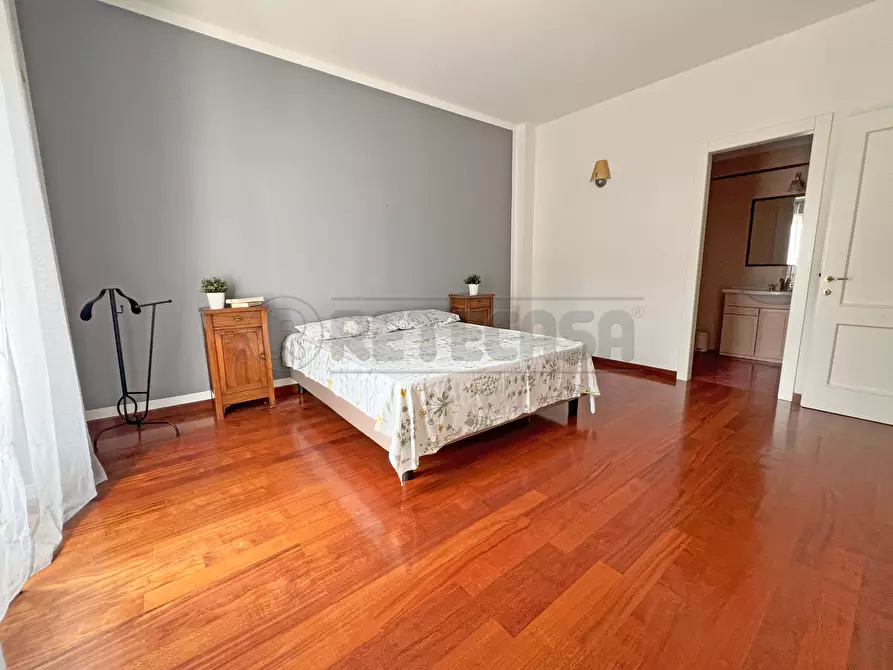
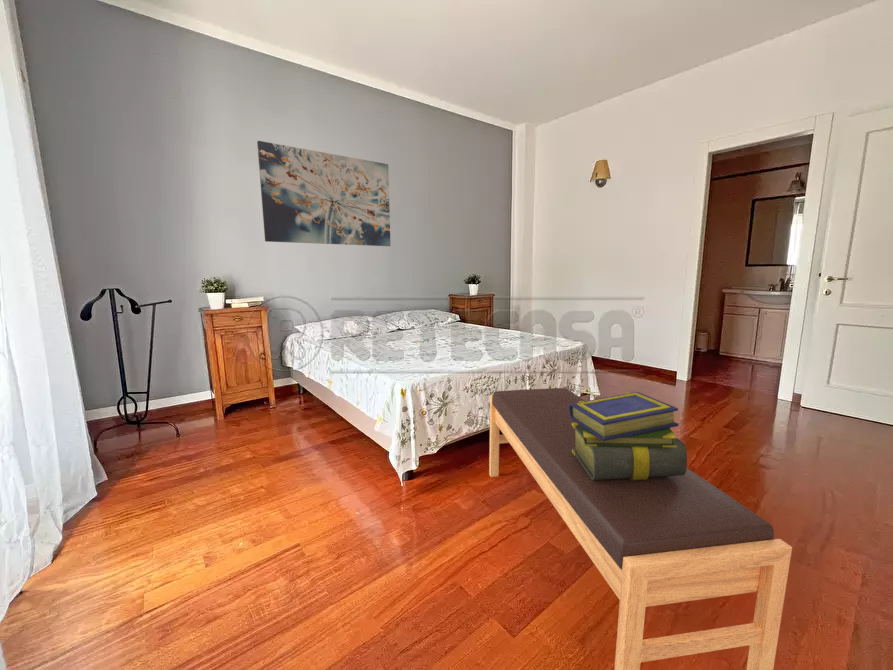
+ wall art [256,140,392,247]
+ bench [488,387,793,670]
+ stack of books [569,391,688,481]
